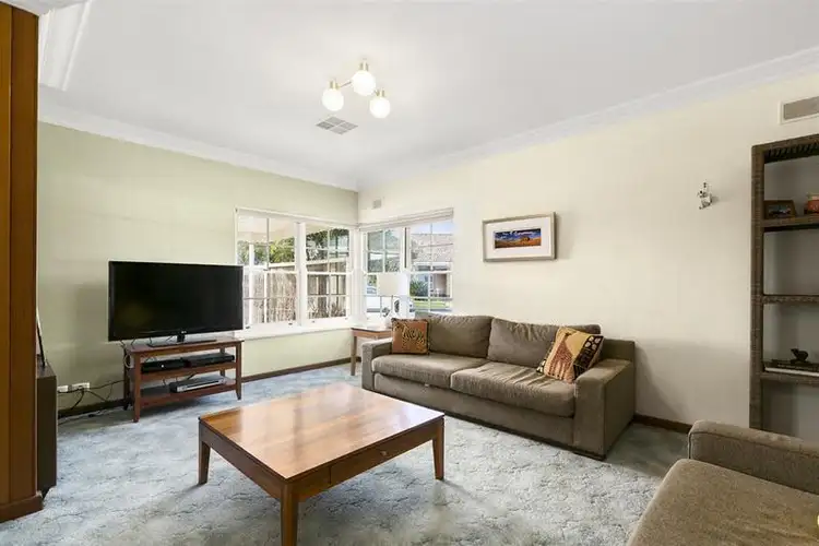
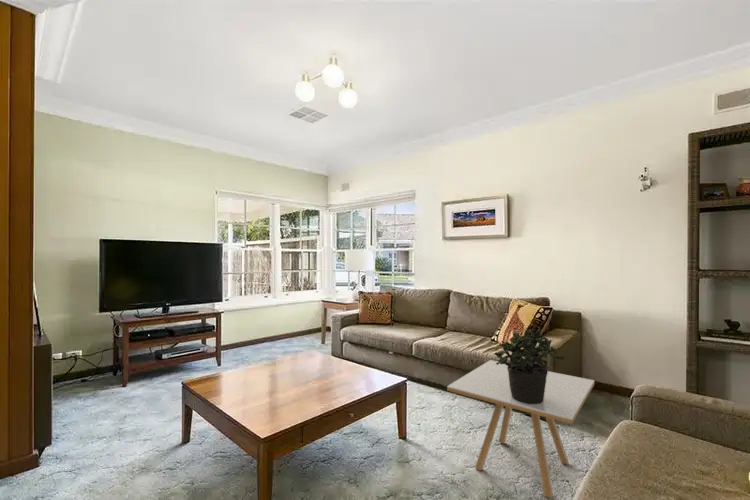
+ side table [446,359,595,500]
+ potted plant [493,328,566,404]
